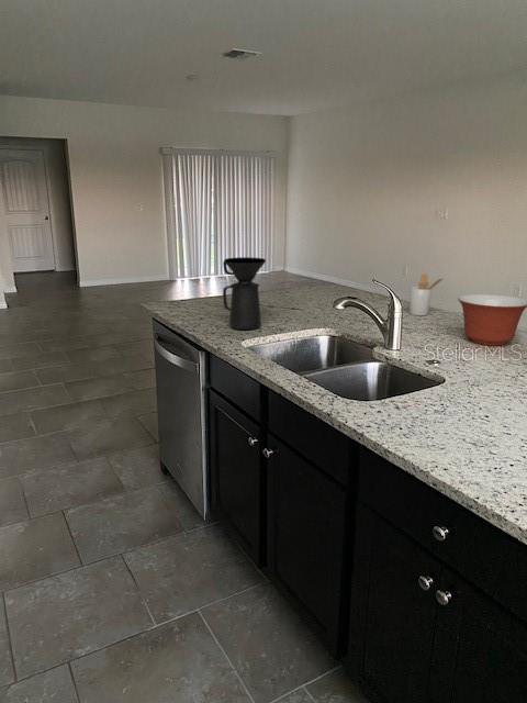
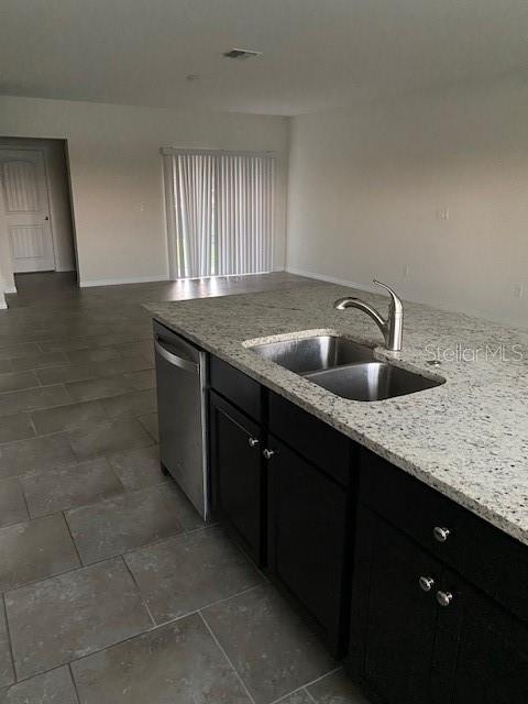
- coffee maker [222,256,267,331]
- mixing bowl [457,293,527,346]
- utensil holder [408,272,444,316]
